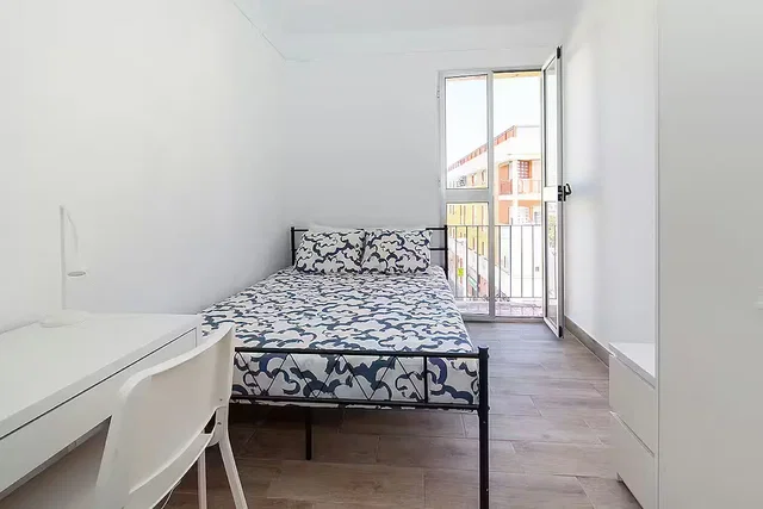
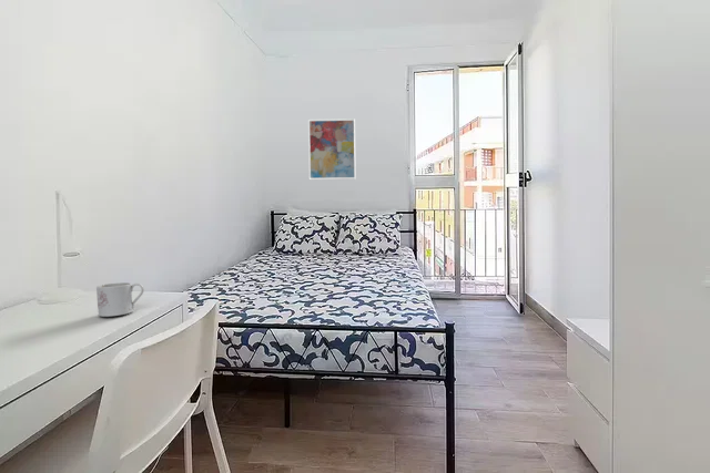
+ mug [95,281,145,318]
+ wall art [307,117,357,181]
